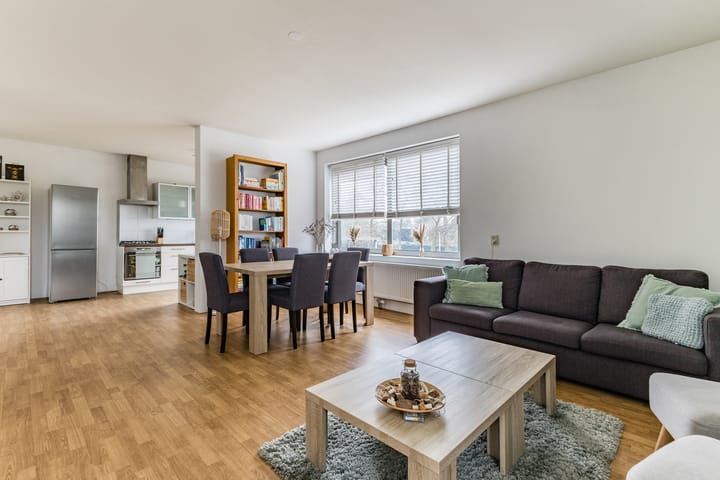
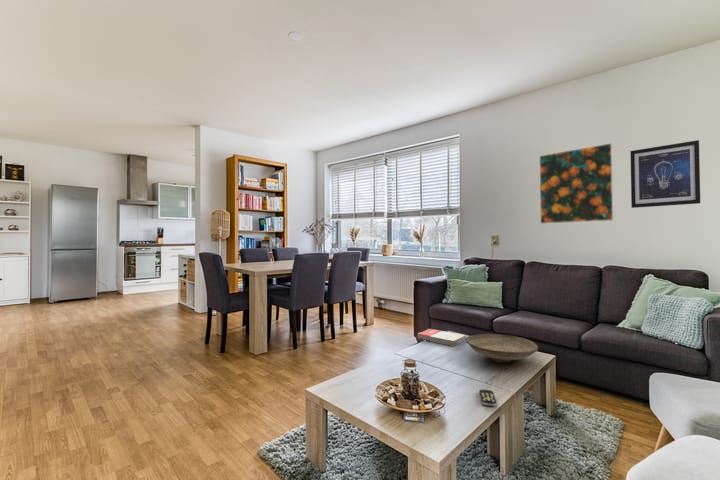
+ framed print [538,142,615,225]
+ wall art [629,139,701,209]
+ book [417,328,467,347]
+ remote control [478,389,497,407]
+ decorative bowl [465,333,539,364]
